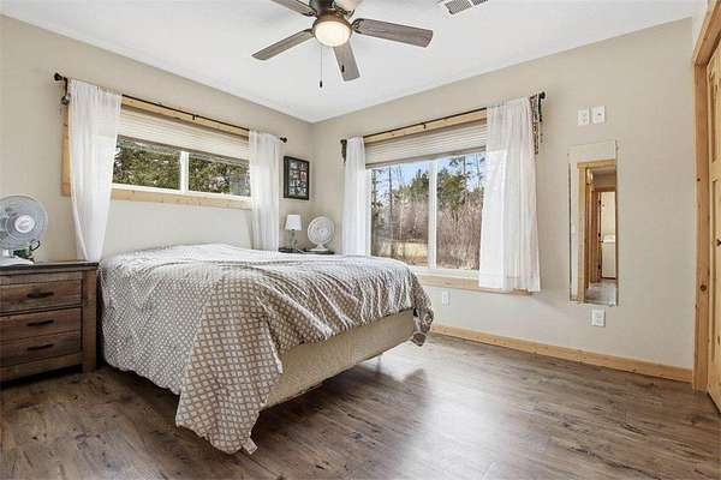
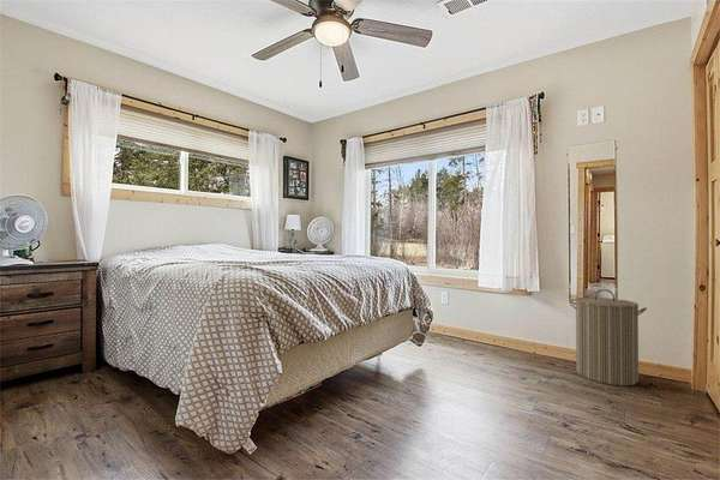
+ laundry hamper [568,288,648,386]
